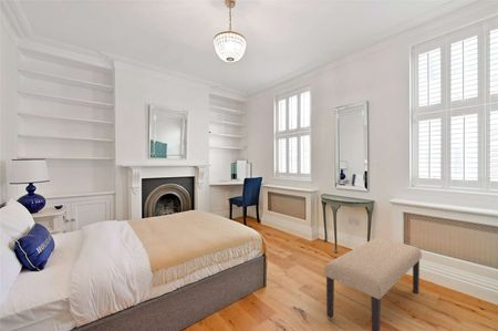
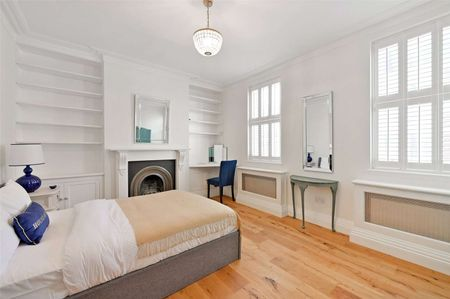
- bench [323,237,423,331]
